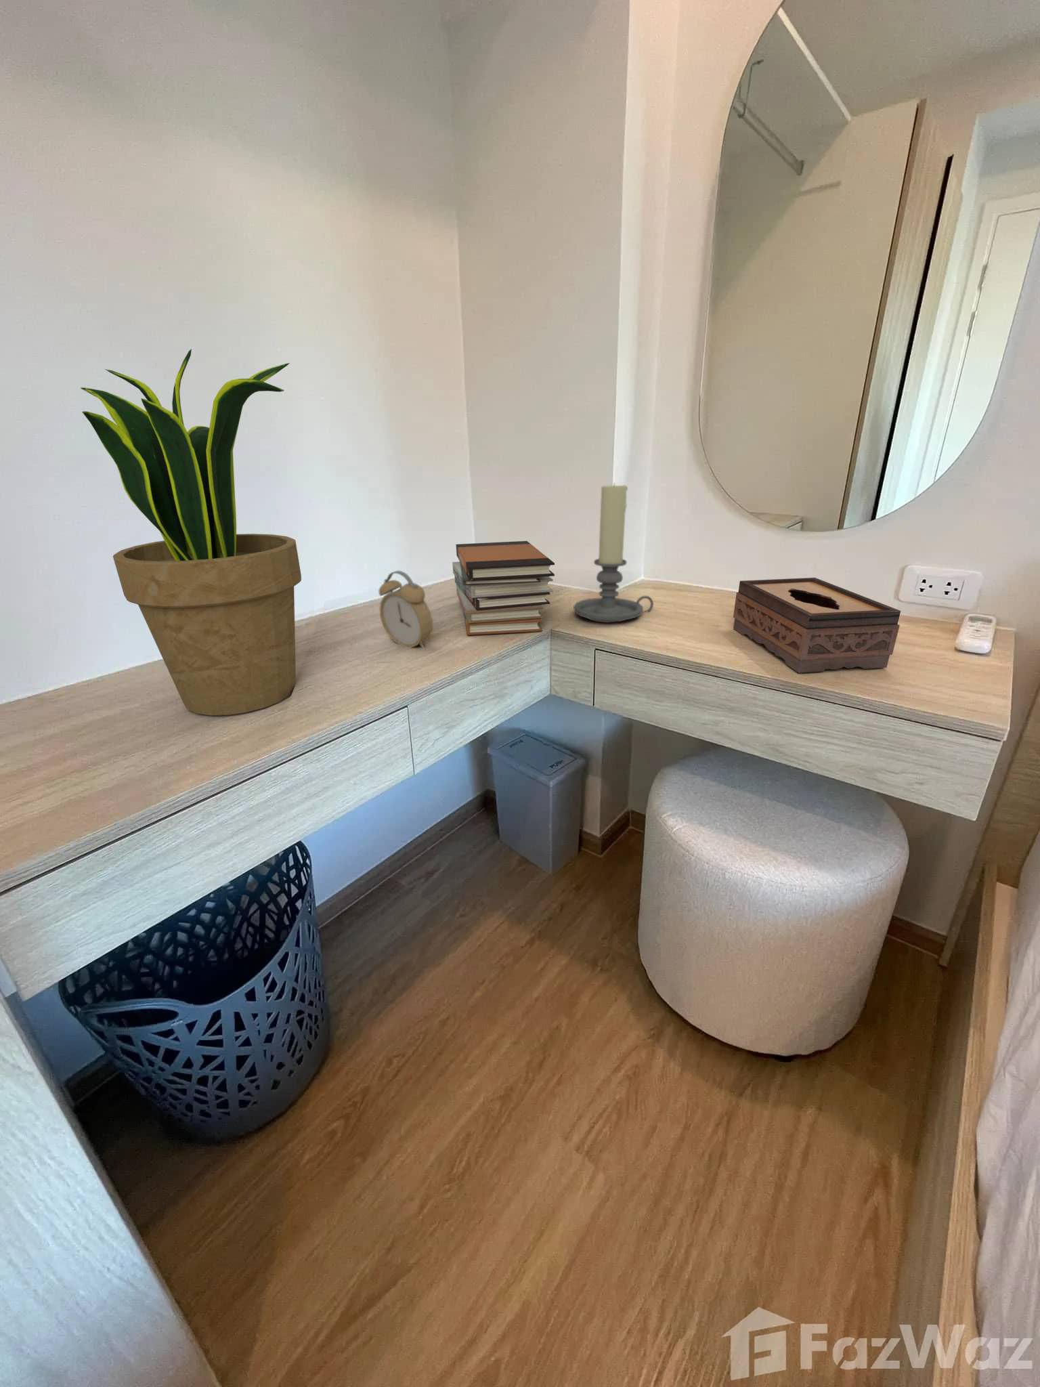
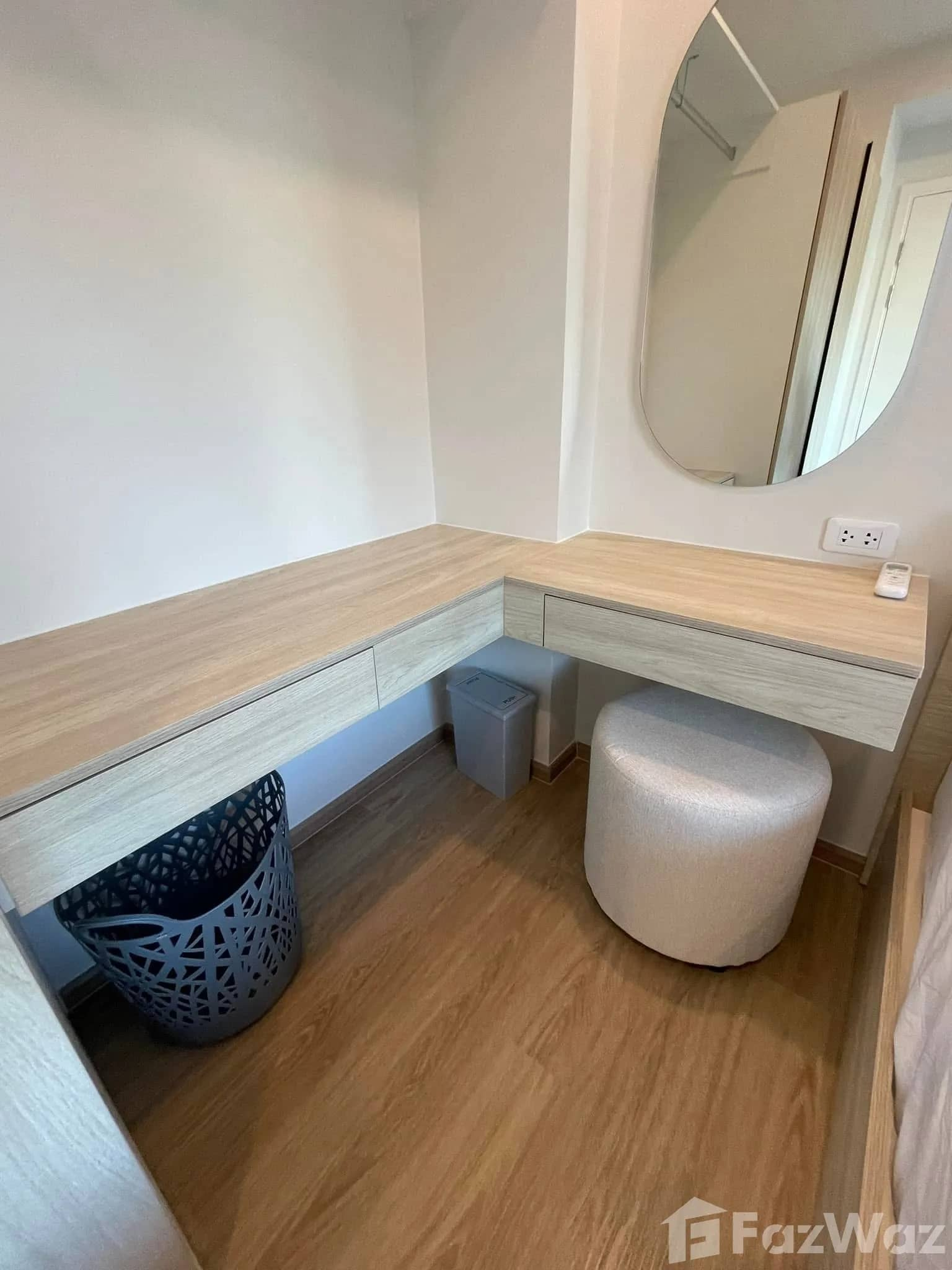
- tissue box [733,577,901,673]
- candle holder [572,483,654,624]
- book stack [451,541,555,636]
- potted plant [81,348,302,716]
- alarm clock [378,570,434,648]
